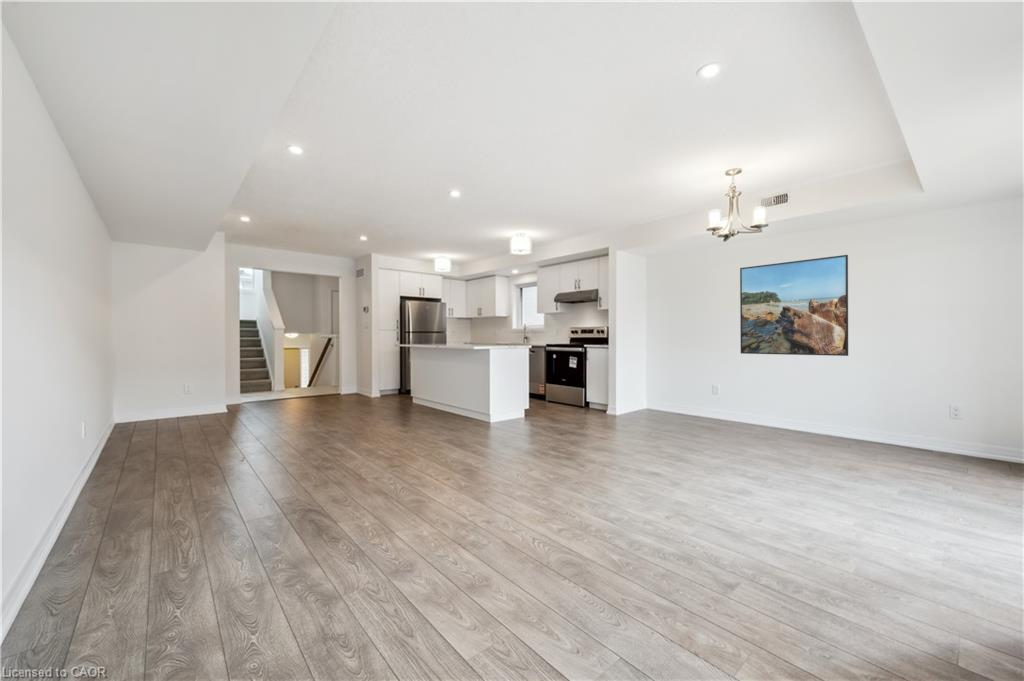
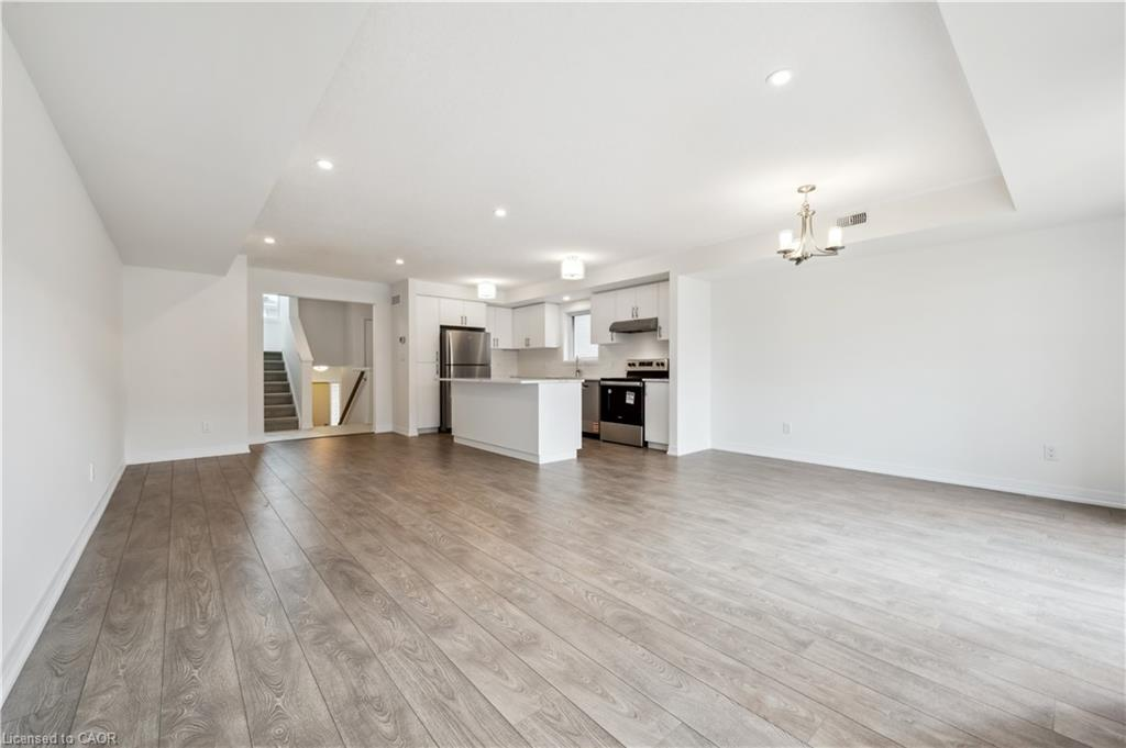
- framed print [739,254,849,357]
